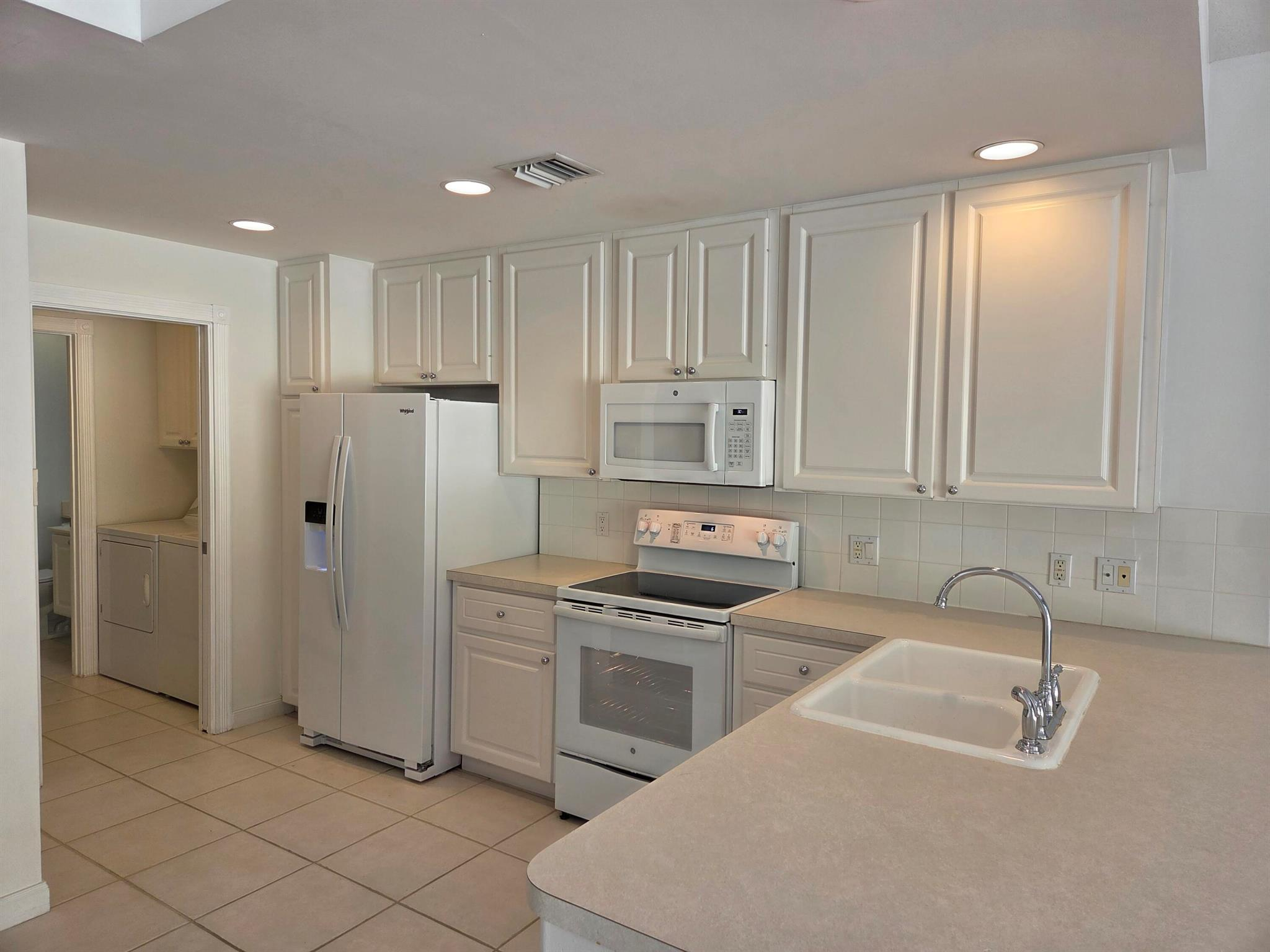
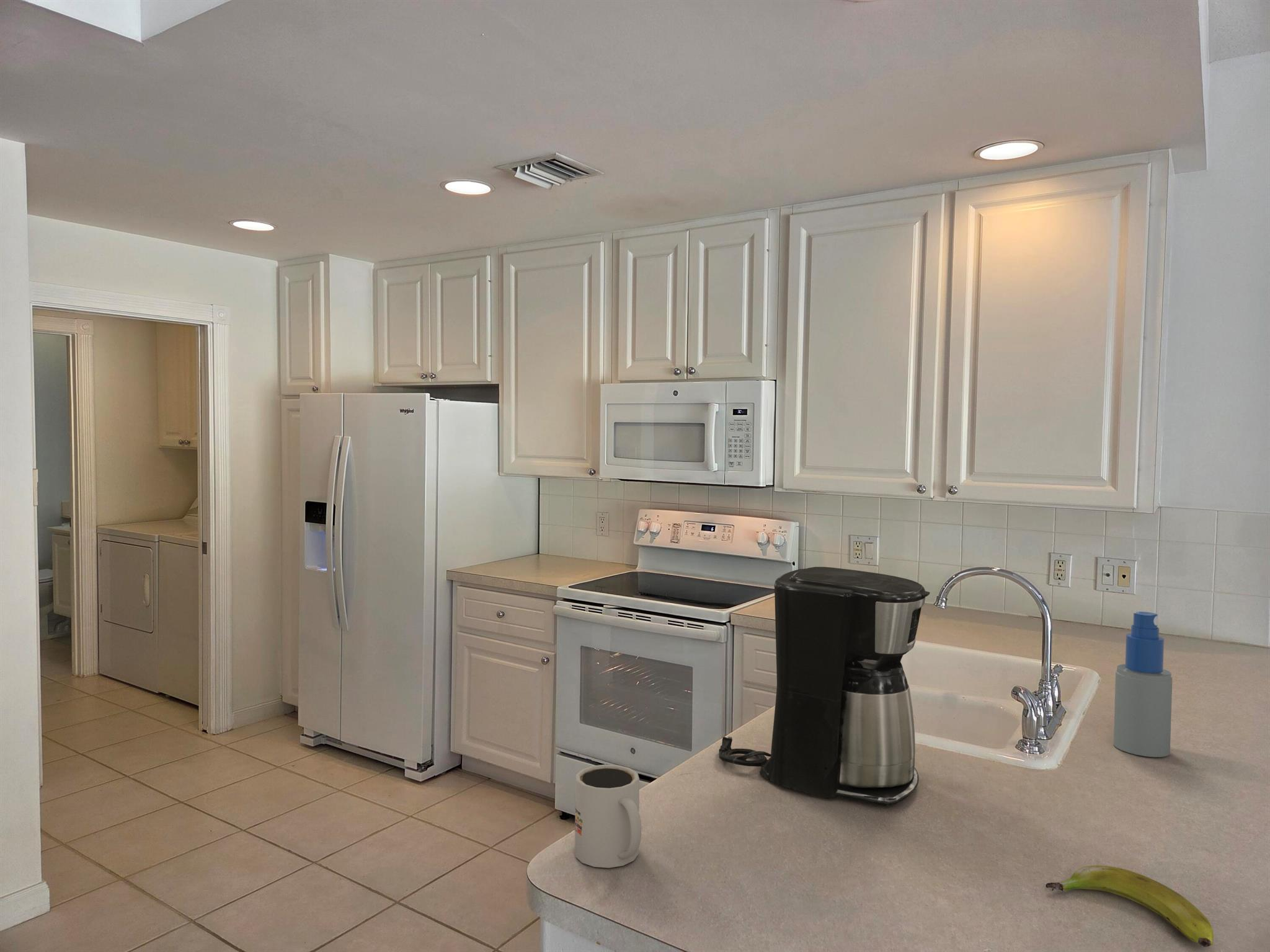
+ spray bottle [1113,611,1173,758]
+ mug [574,764,642,868]
+ coffee maker [718,566,930,807]
+ banana [1045,865,1214,948]
